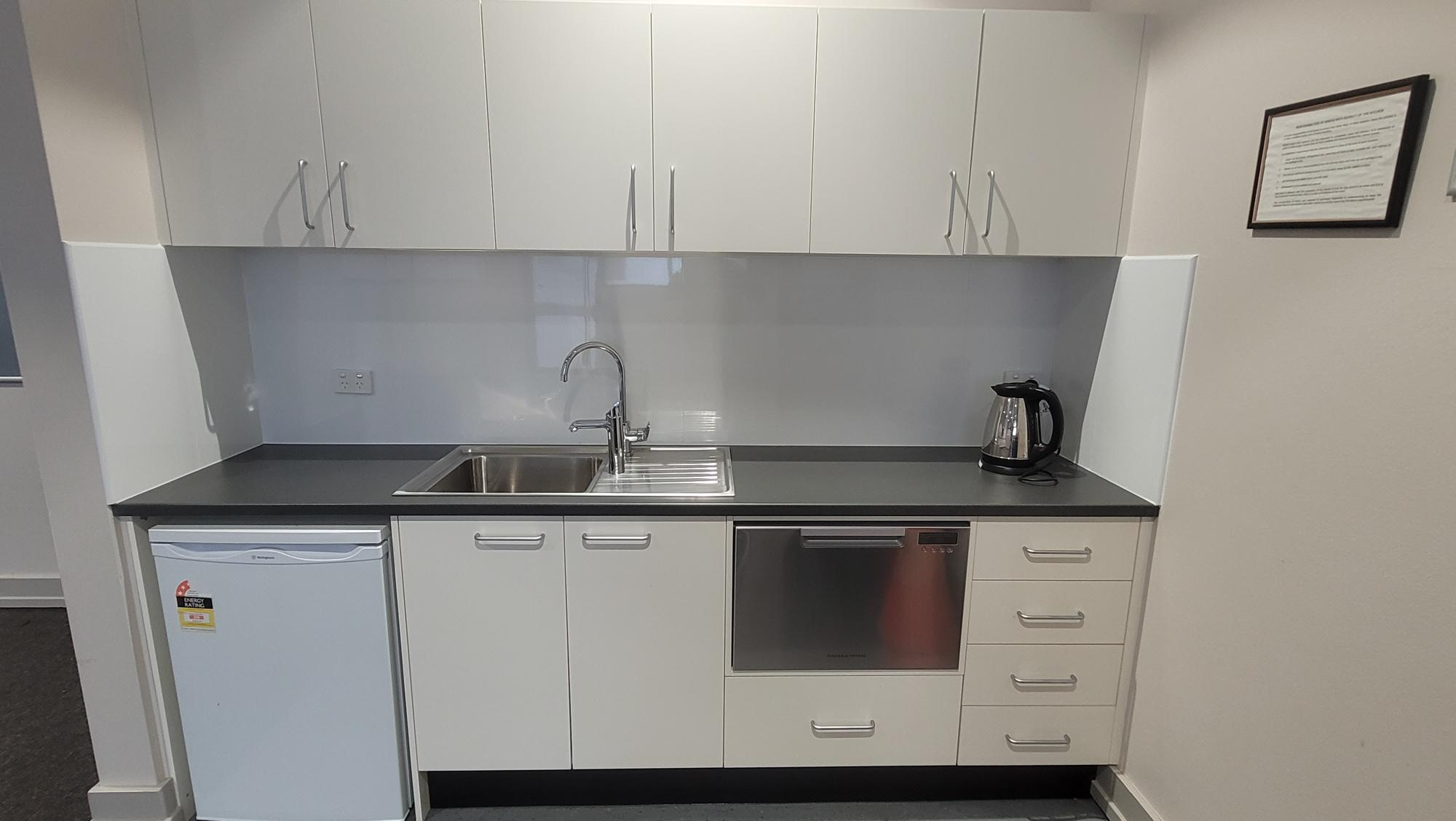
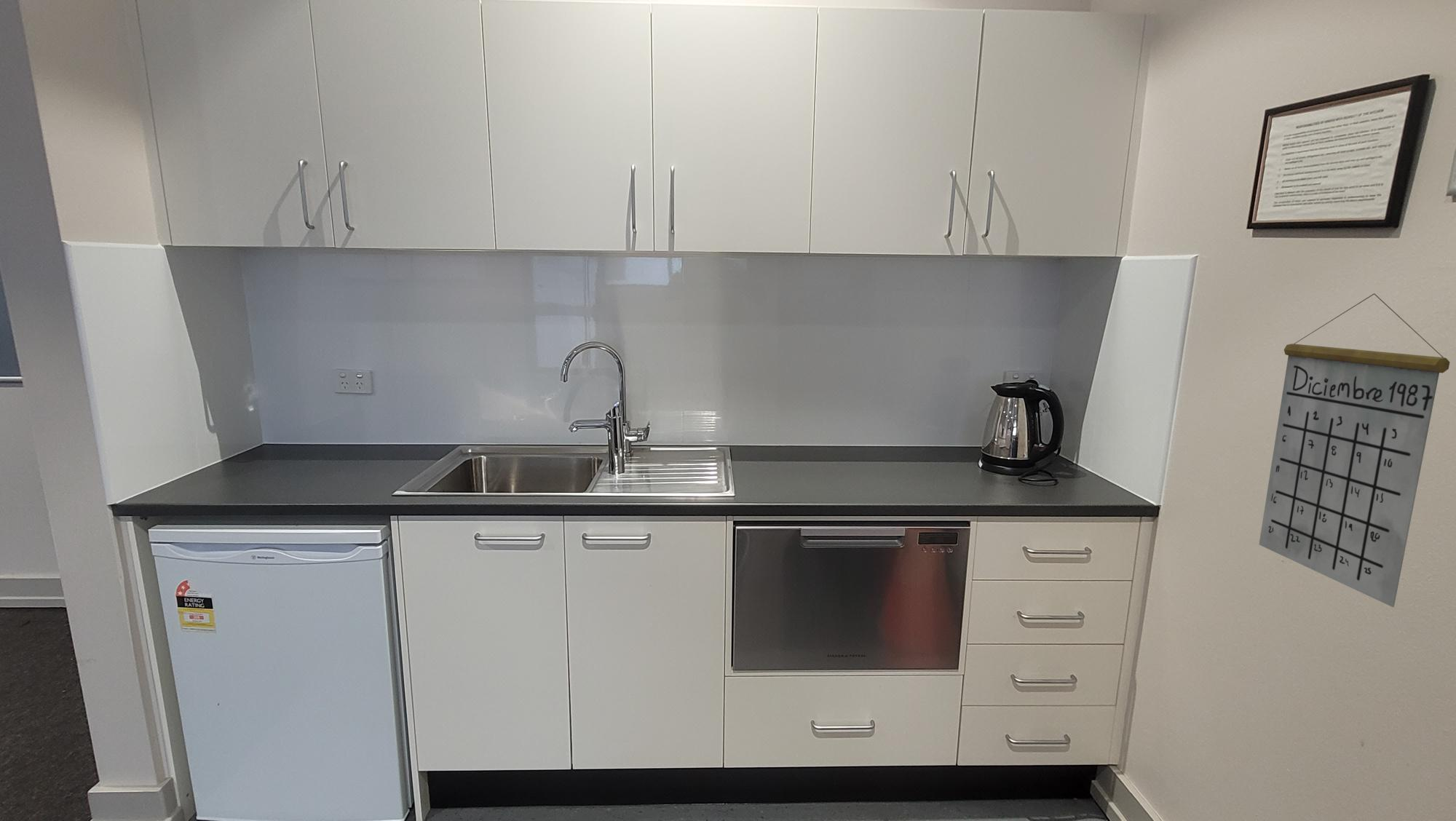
+ calendar [1259,293,1450,608]
